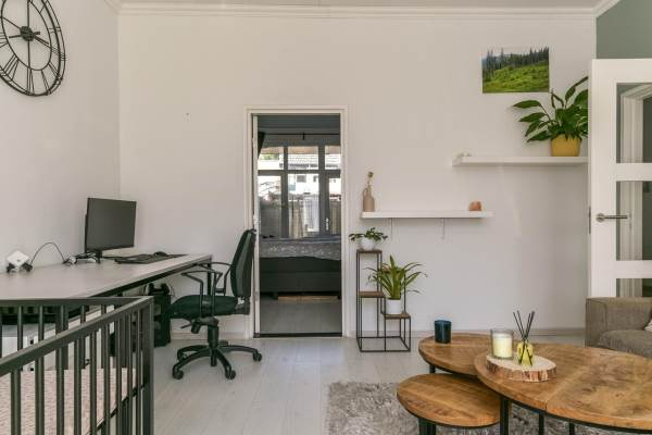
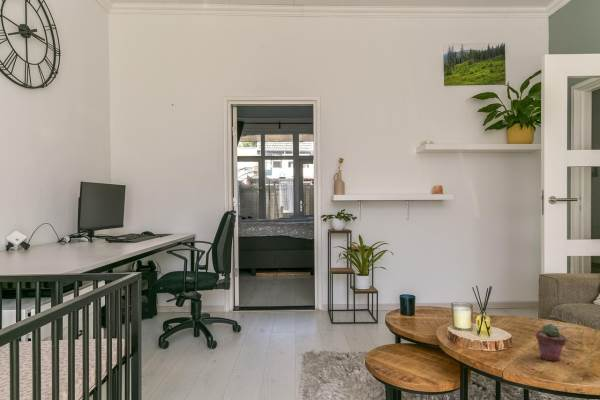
+ potted succulent [535,323,567,362]
